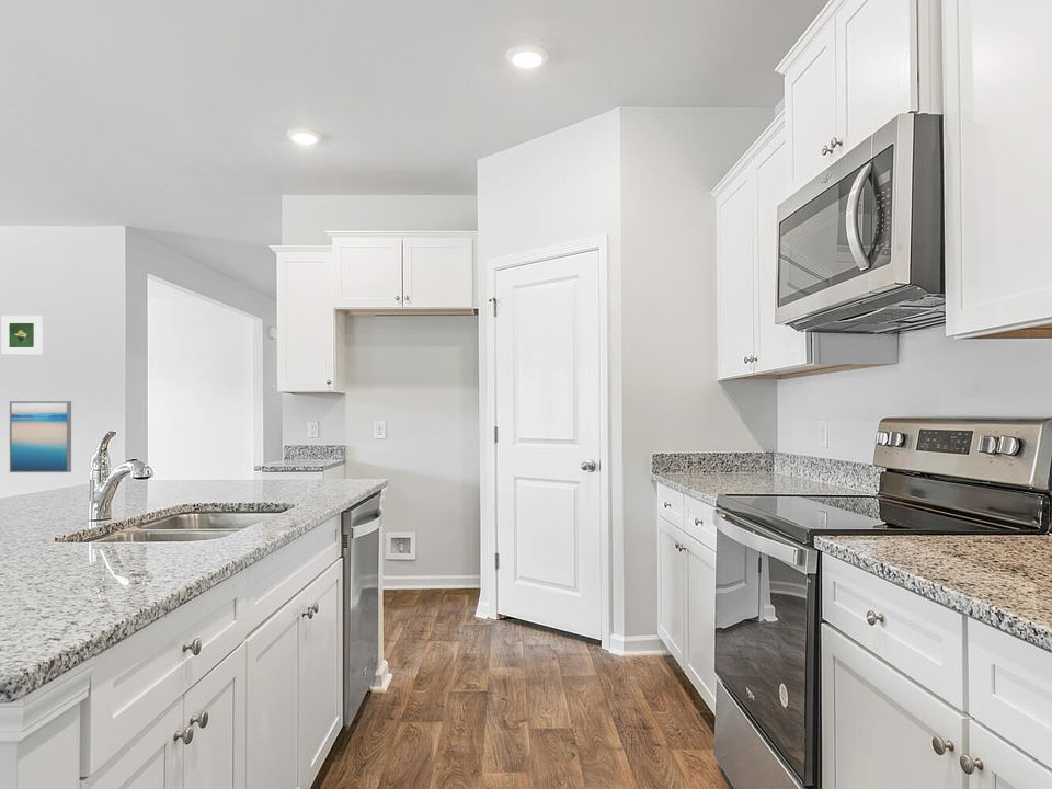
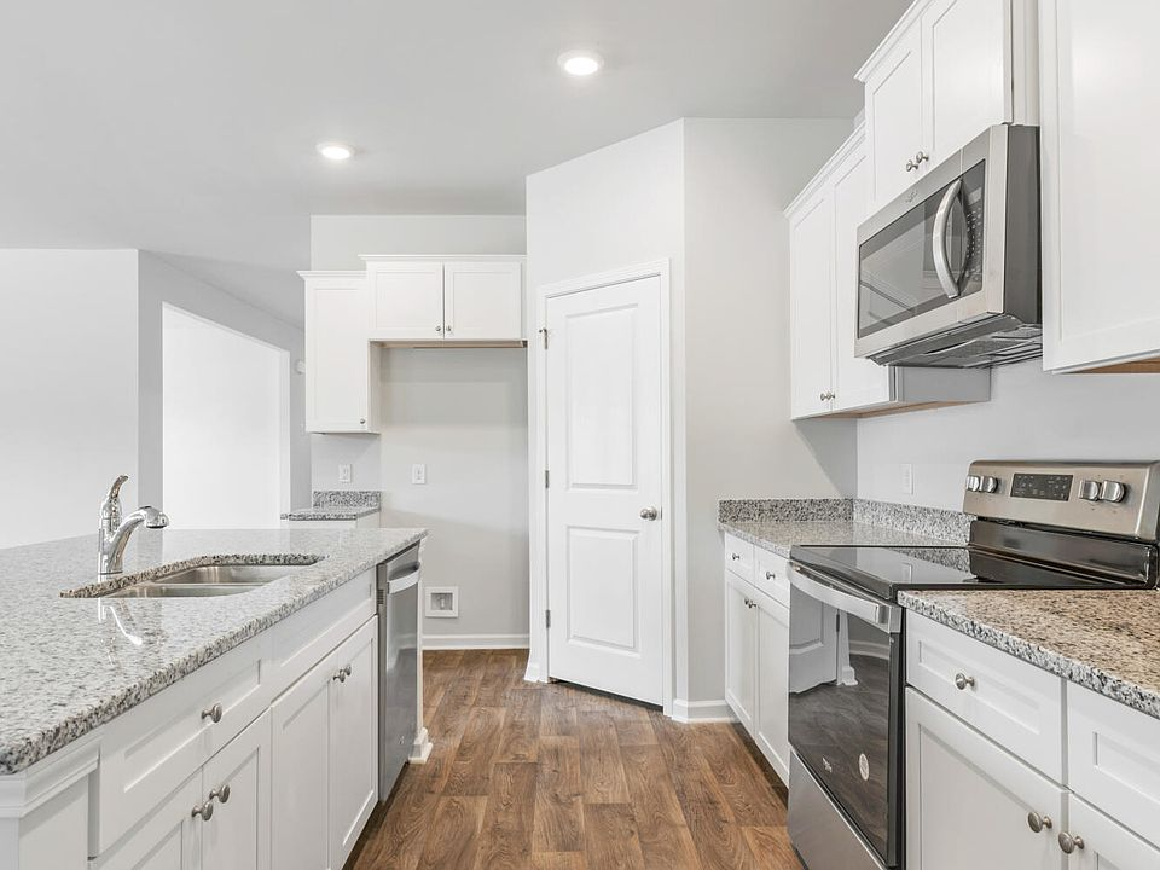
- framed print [0,315,44,356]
- wall art [9,400,72,473]
